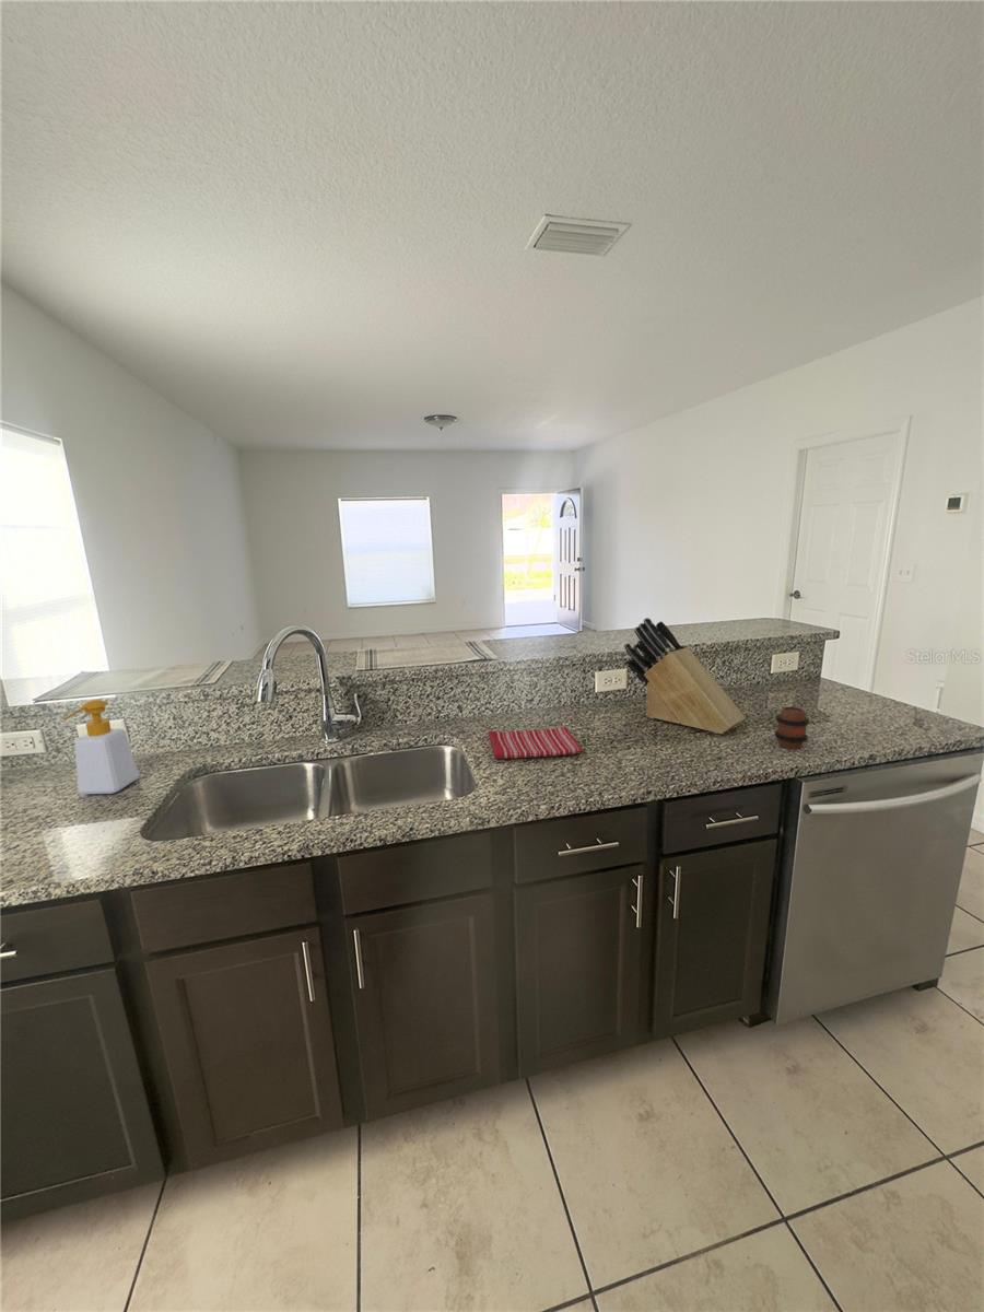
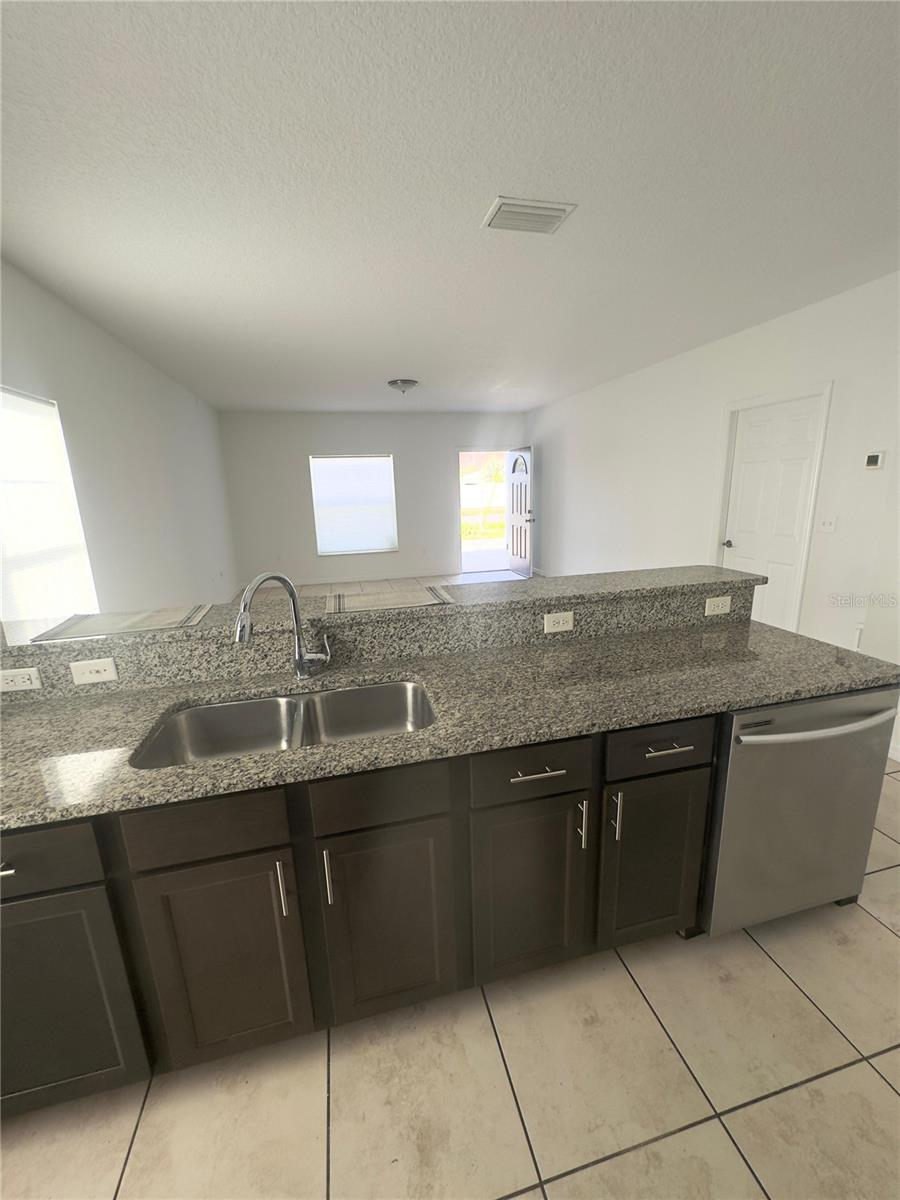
- dish towel [487,725,584,760]
- knife block [623,617,747,735]
- soap bottle [62,699,140,795]
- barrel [774,706,810,750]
